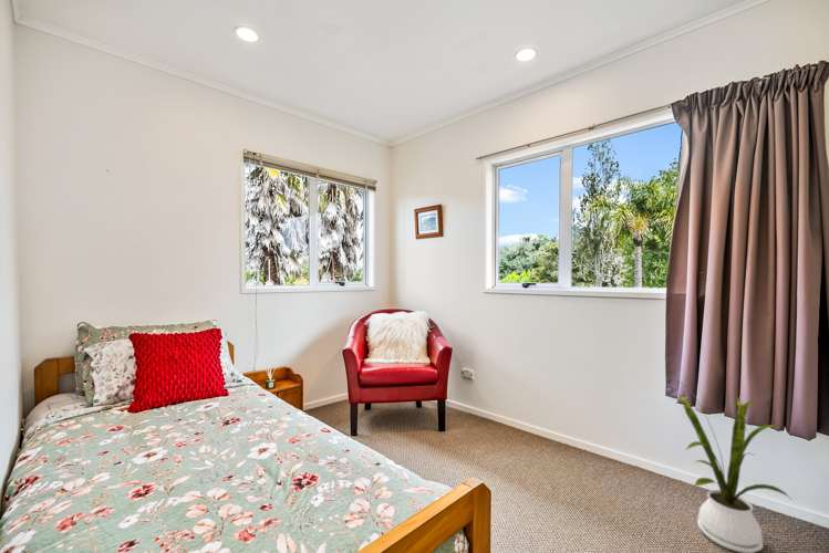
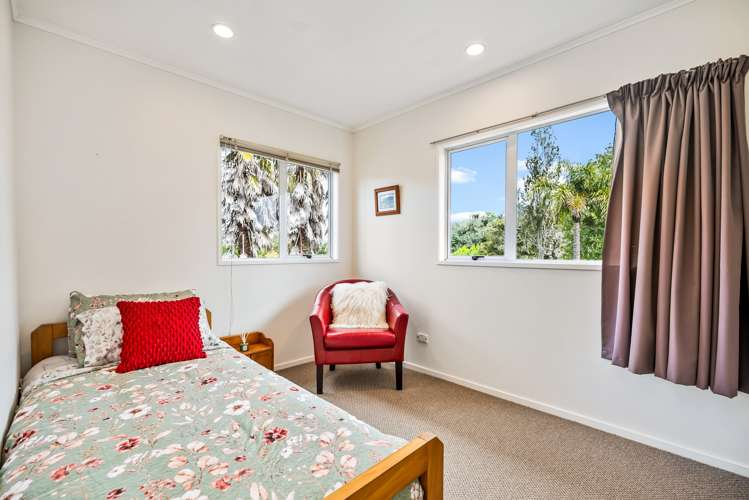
- house plant [665,375,790,553]
